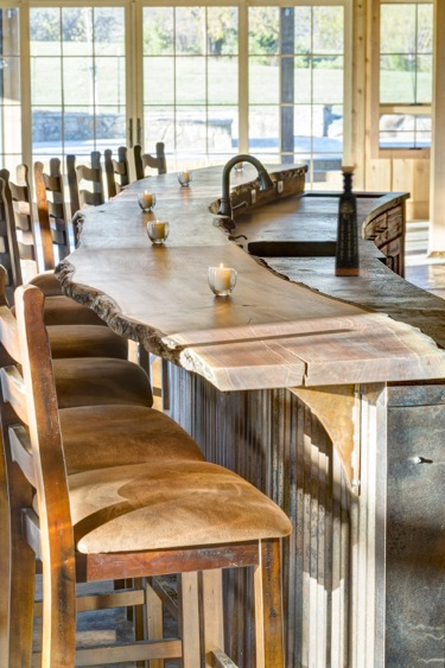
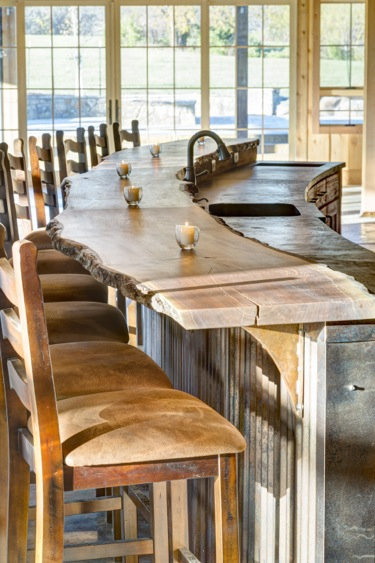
- bottle [333,165,361,276]
